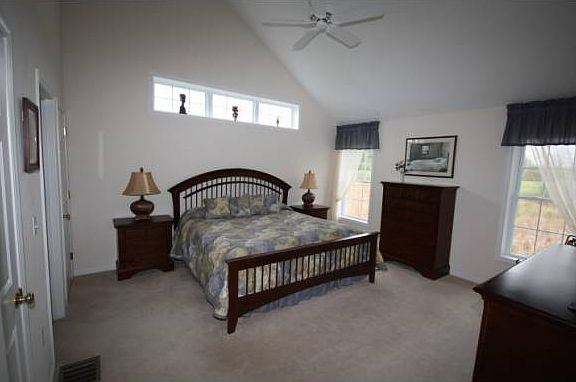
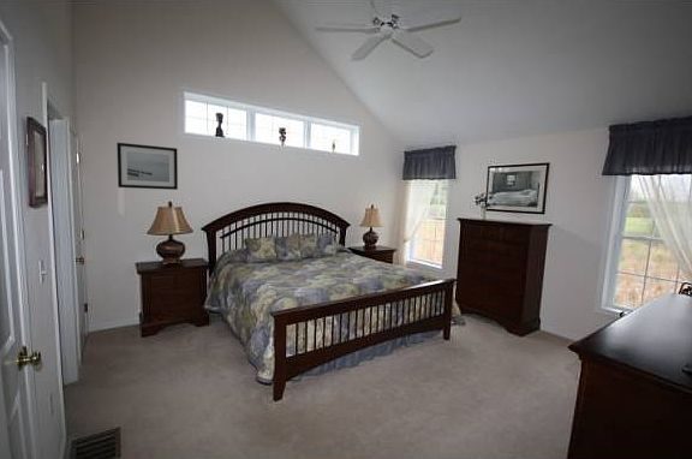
+ wall art [117,142,179,191]
